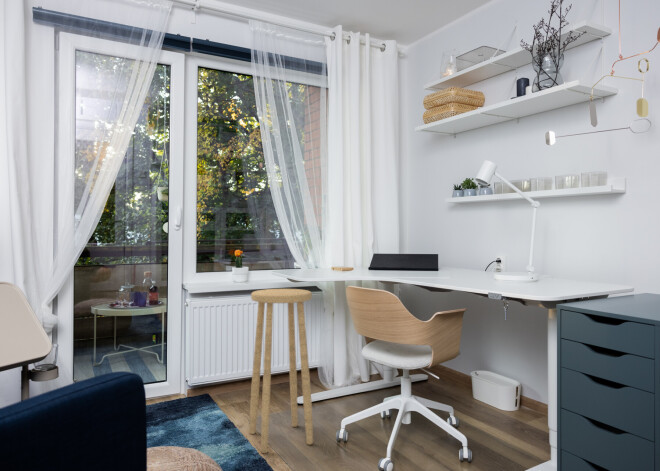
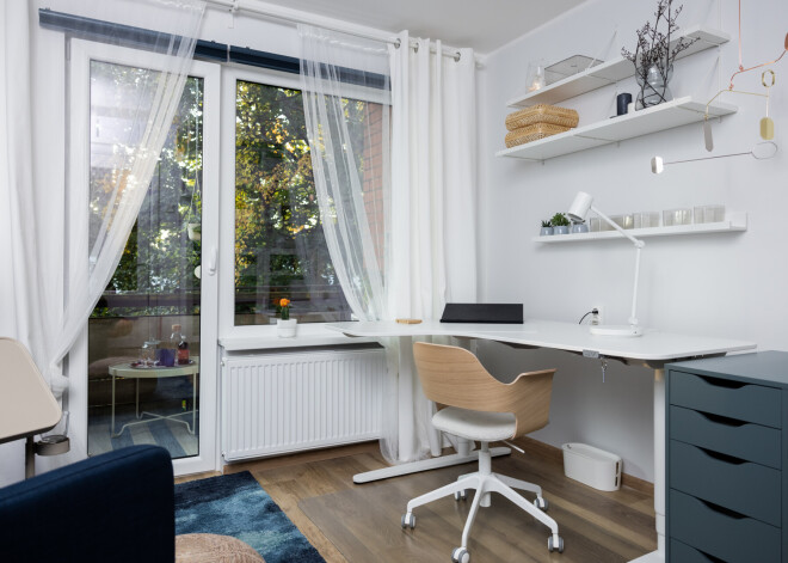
- stool [248,288,314,454]
